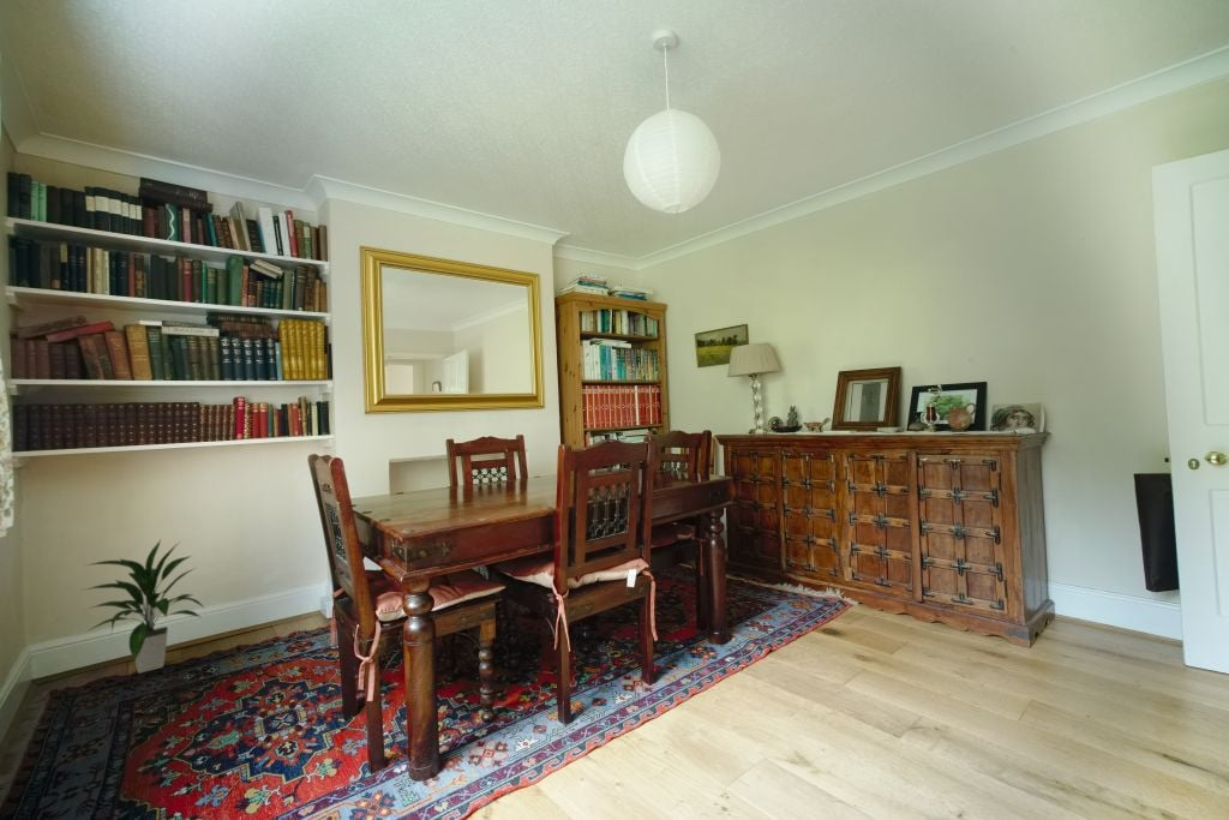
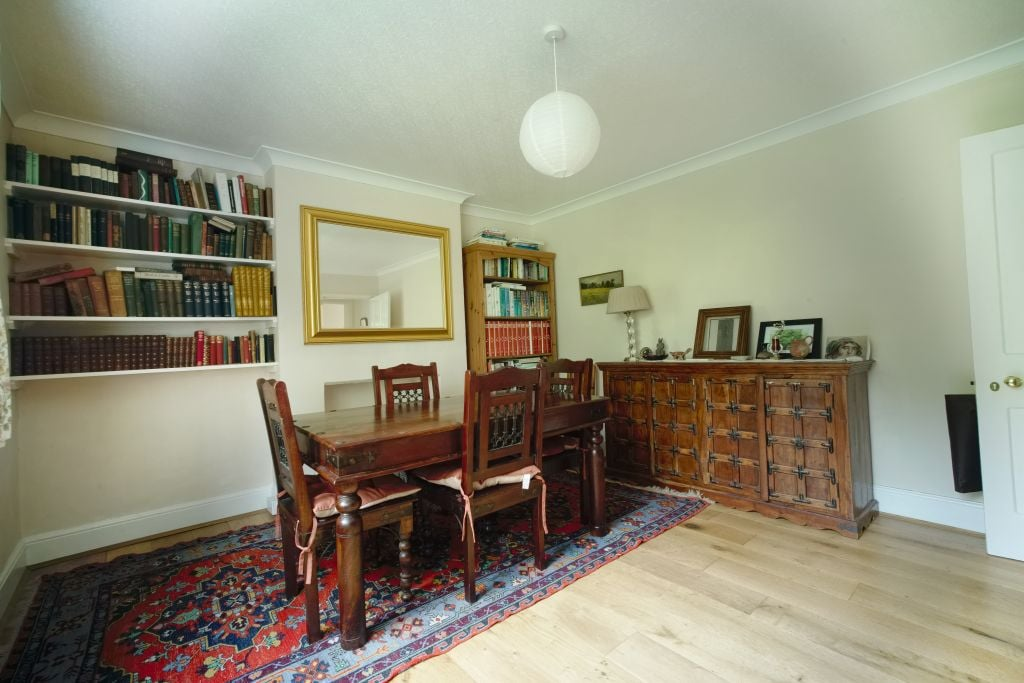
- indoor plant [79,539,204,675]
